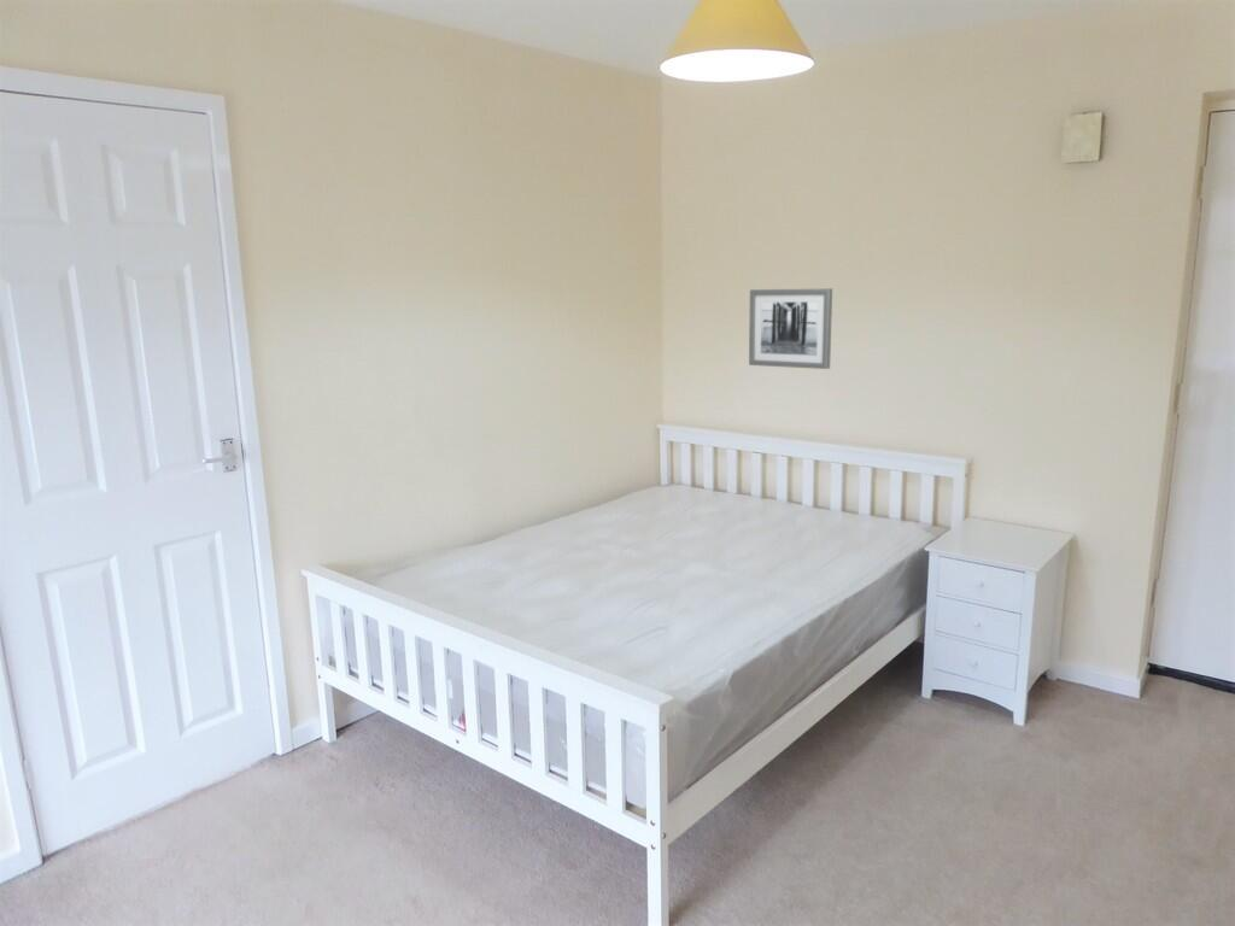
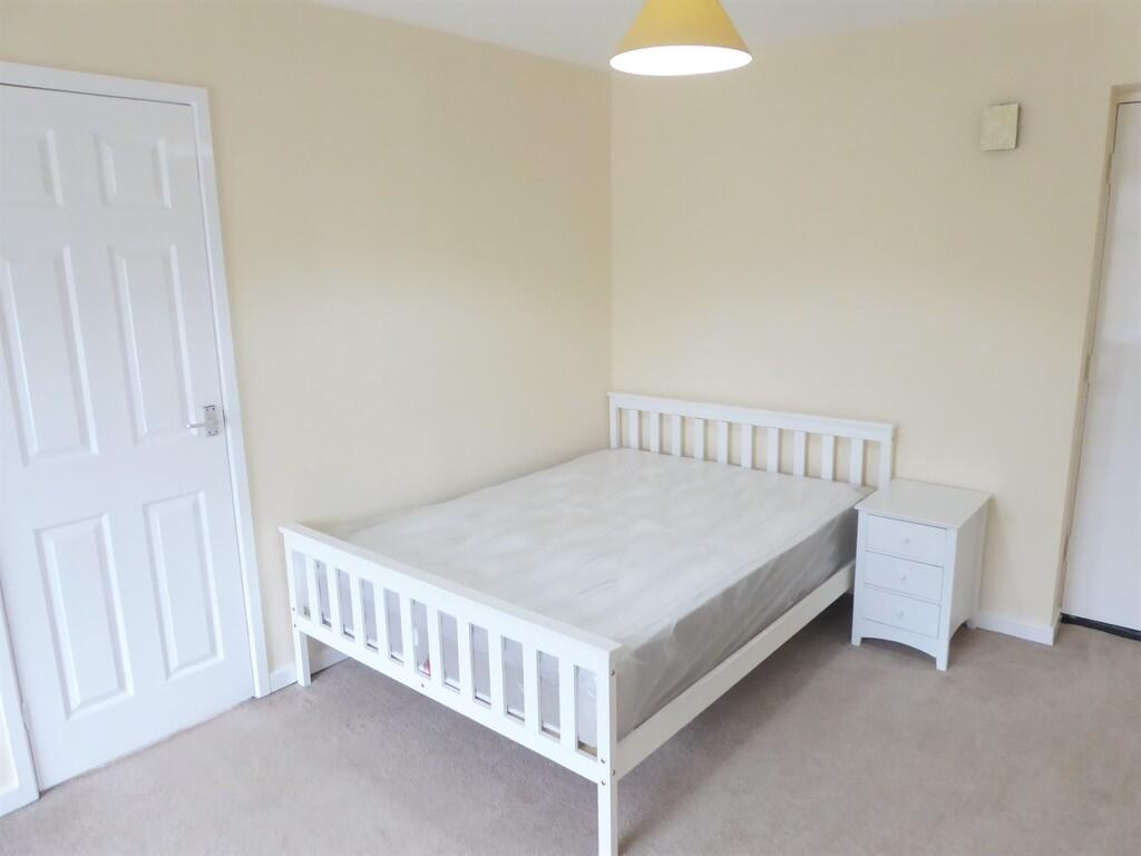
- wall art [748,287,833,370]
